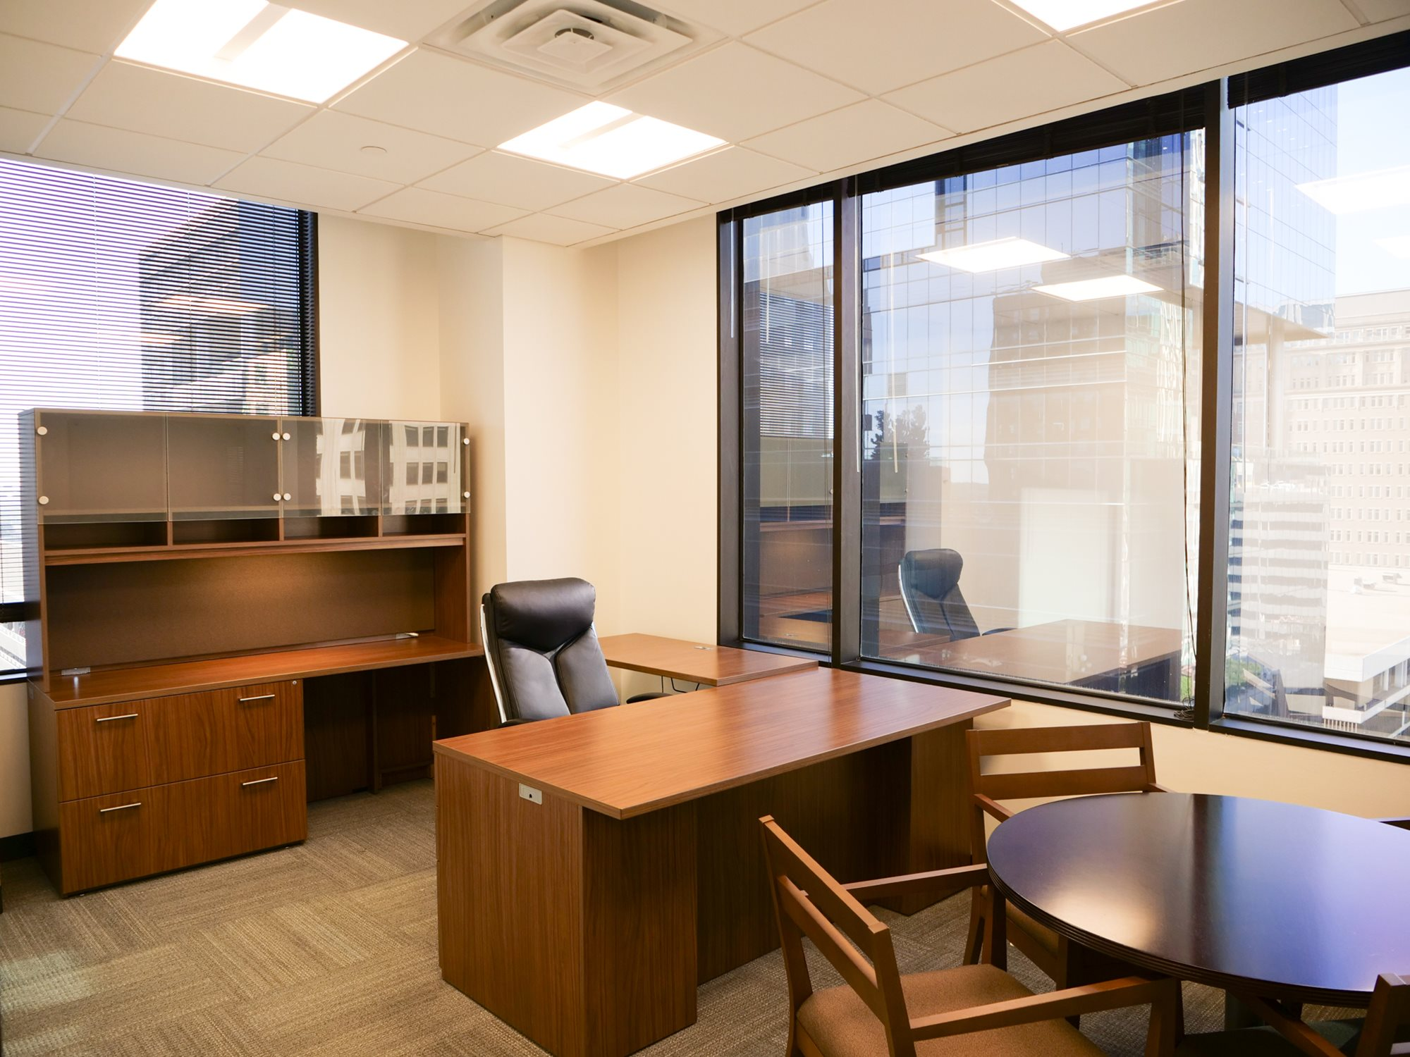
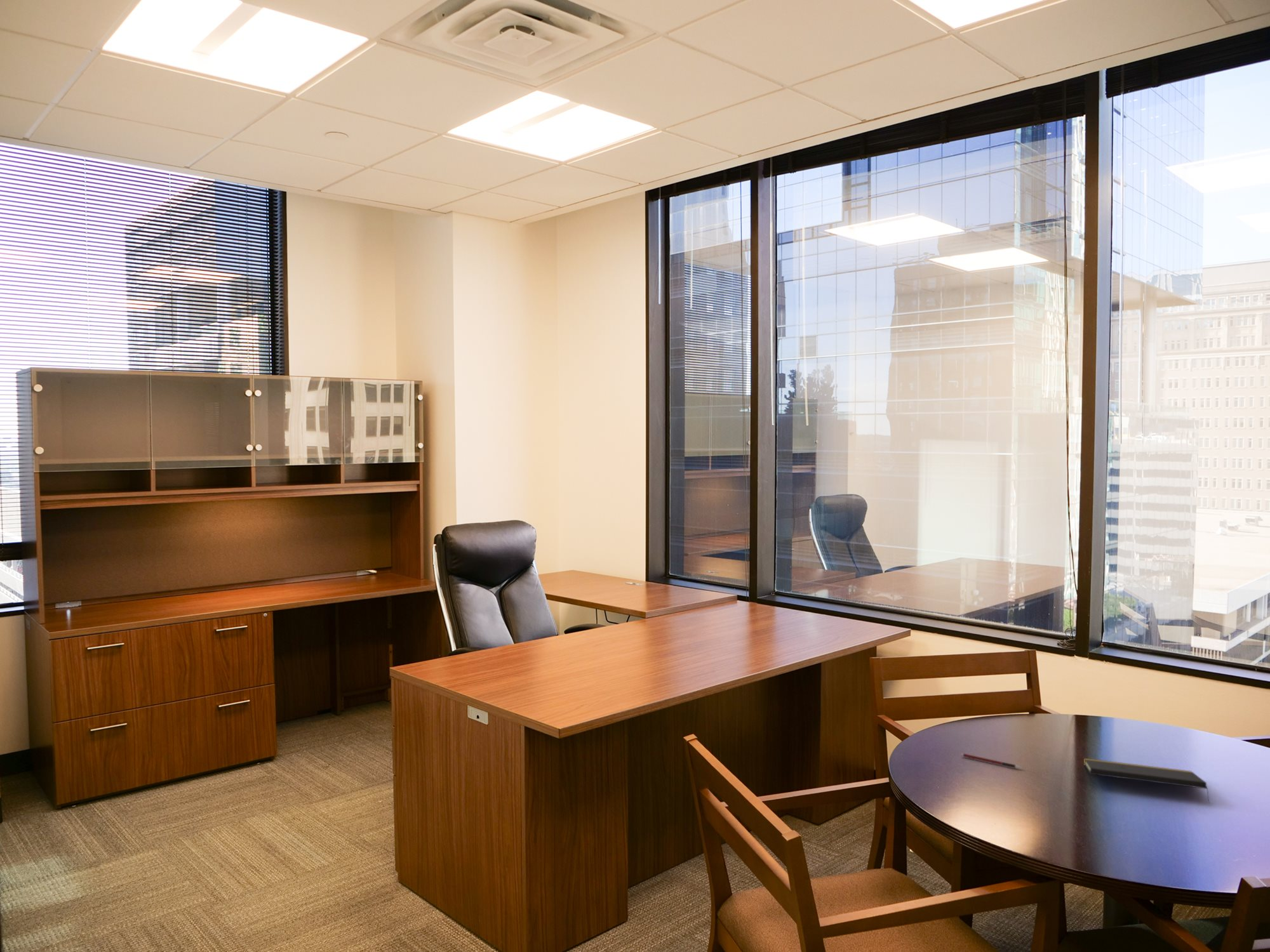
+ notepad [1083,758,1210,803]
+ pen [961,753,1023,769]
